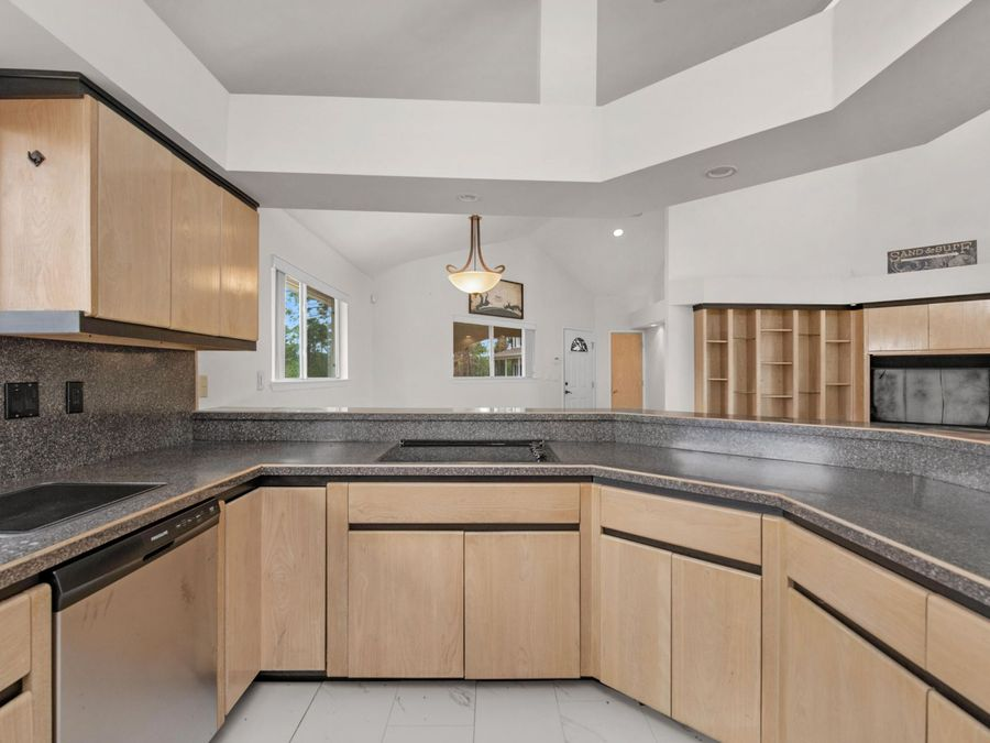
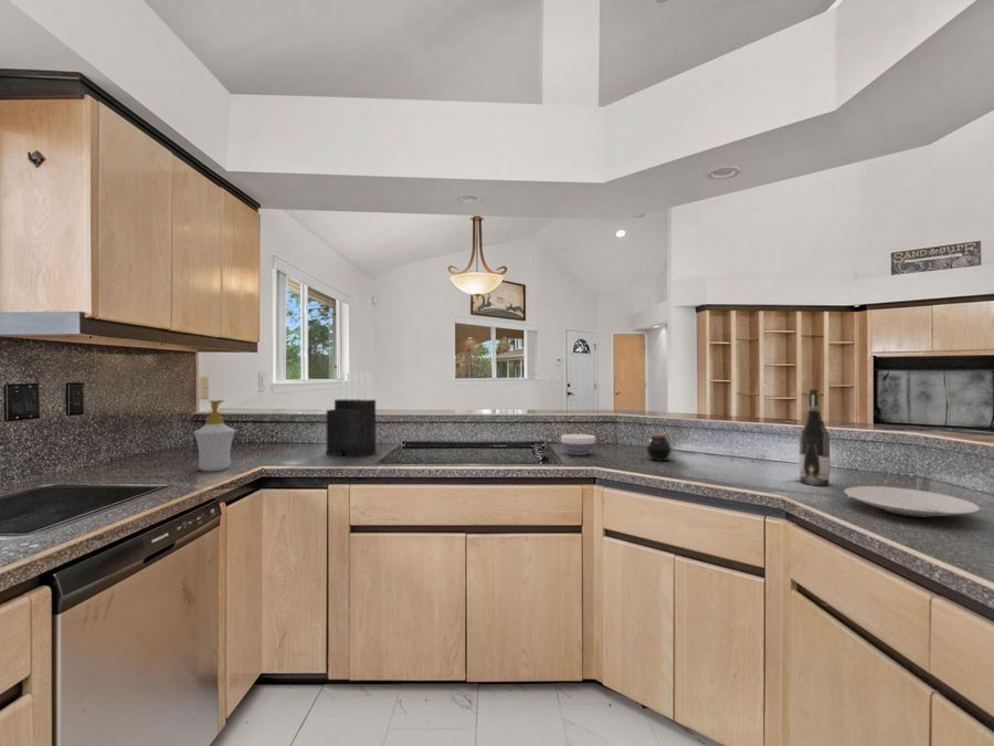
+ wine bottle [797,388,832,486]
+ jar [645,432,673,462]
+ plate [843,485,982,518]
+ soap bottle [192,399,236,472]
+ bowl [560,433,596,456]
+ knife block [326,371,377,459]
